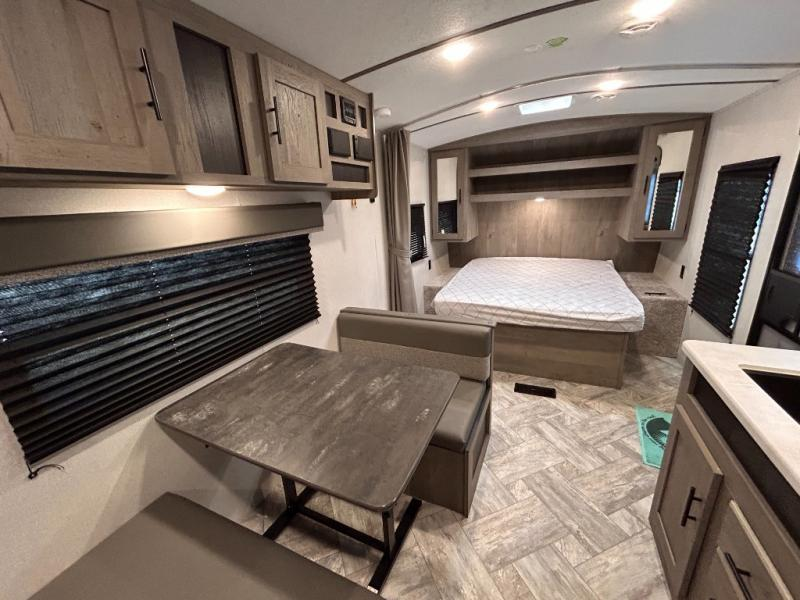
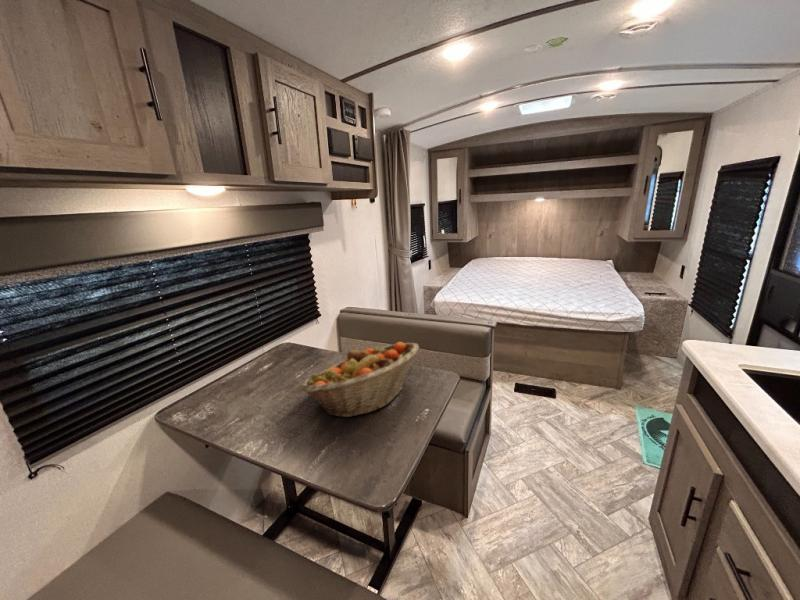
+ fruit basket [299,341,420,418]
